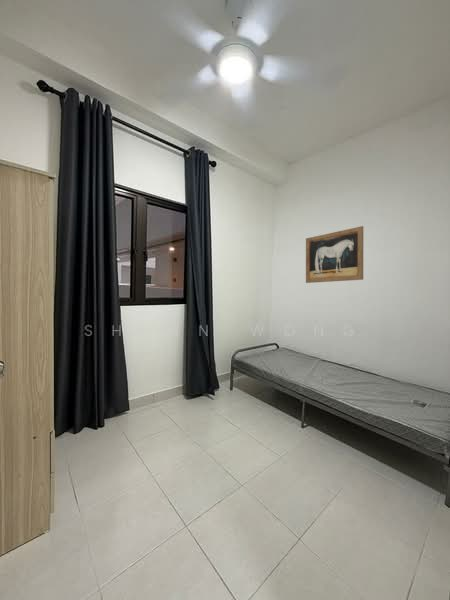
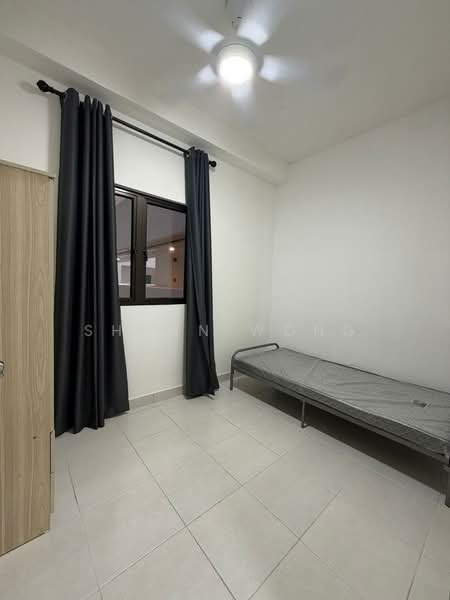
- wall art [305,225,364,284]
